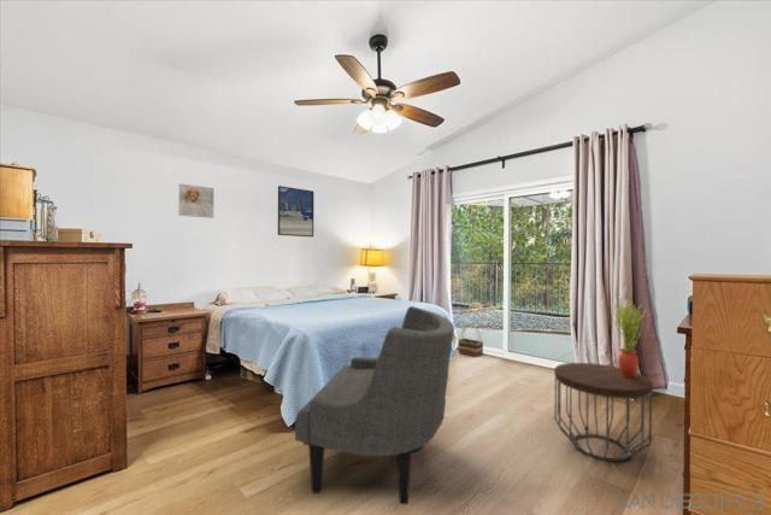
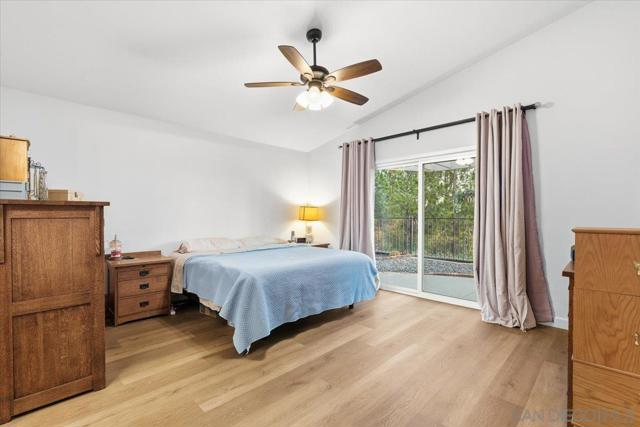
- side table [553,362,654,462]
- armchair [294,305,455,505]
- basket [457,323,484,358]
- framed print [177,182,214,220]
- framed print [277,185,316,238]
- potted plant [613,299,648,378]
